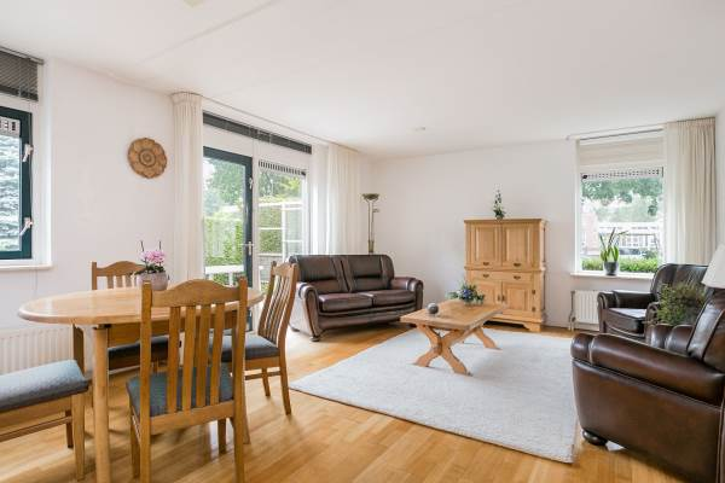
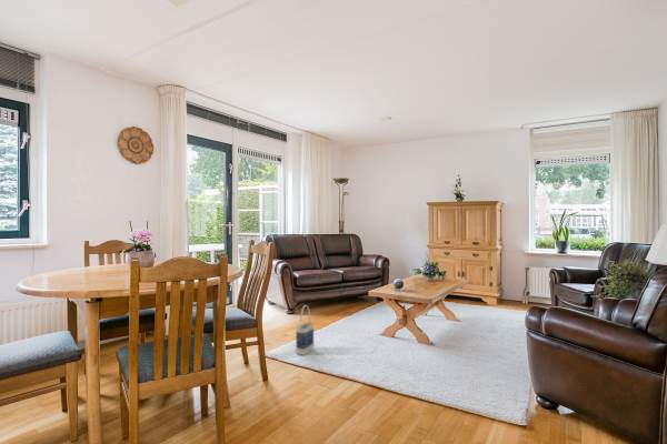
+ bag [295,304,315,356]
